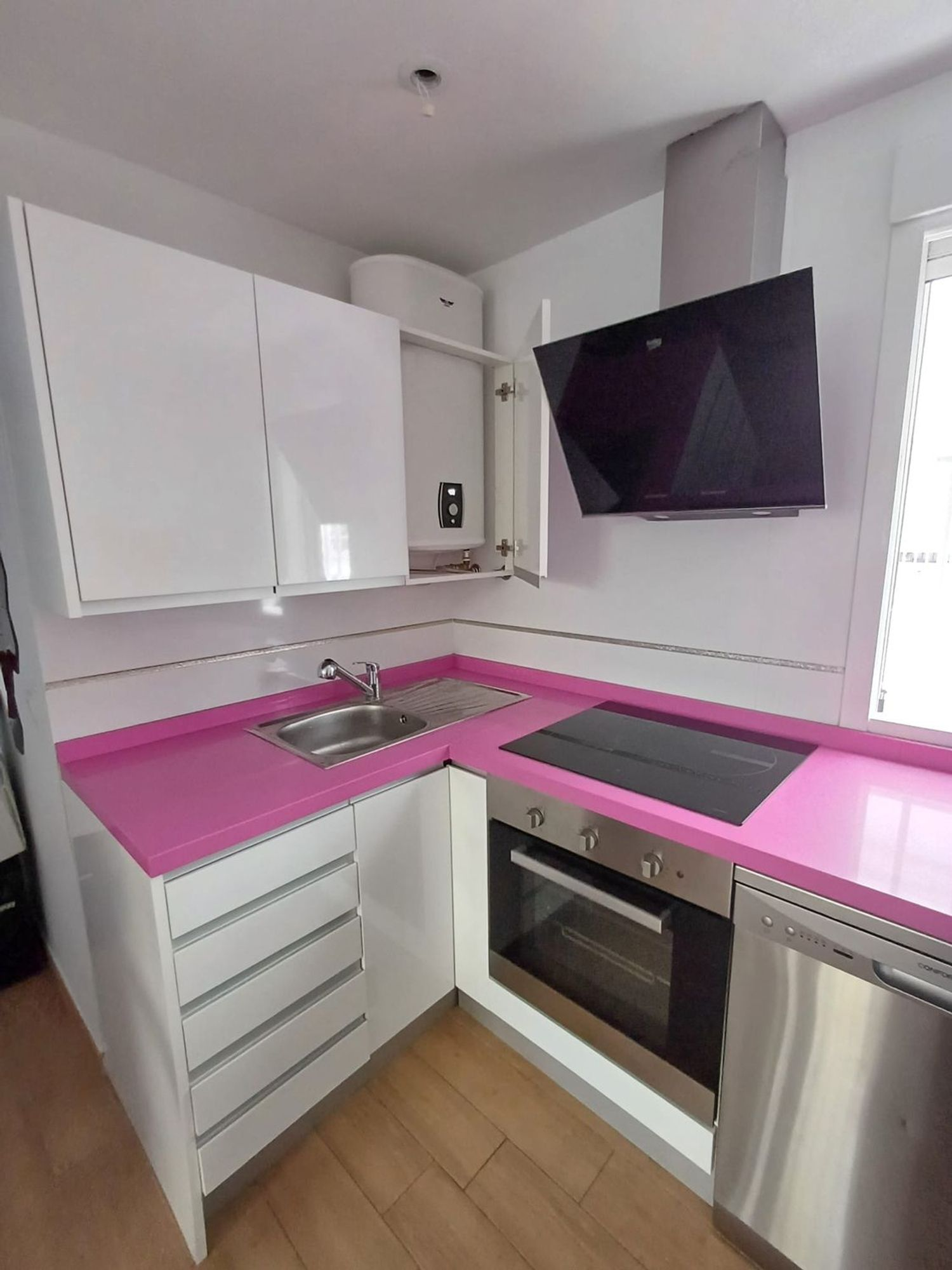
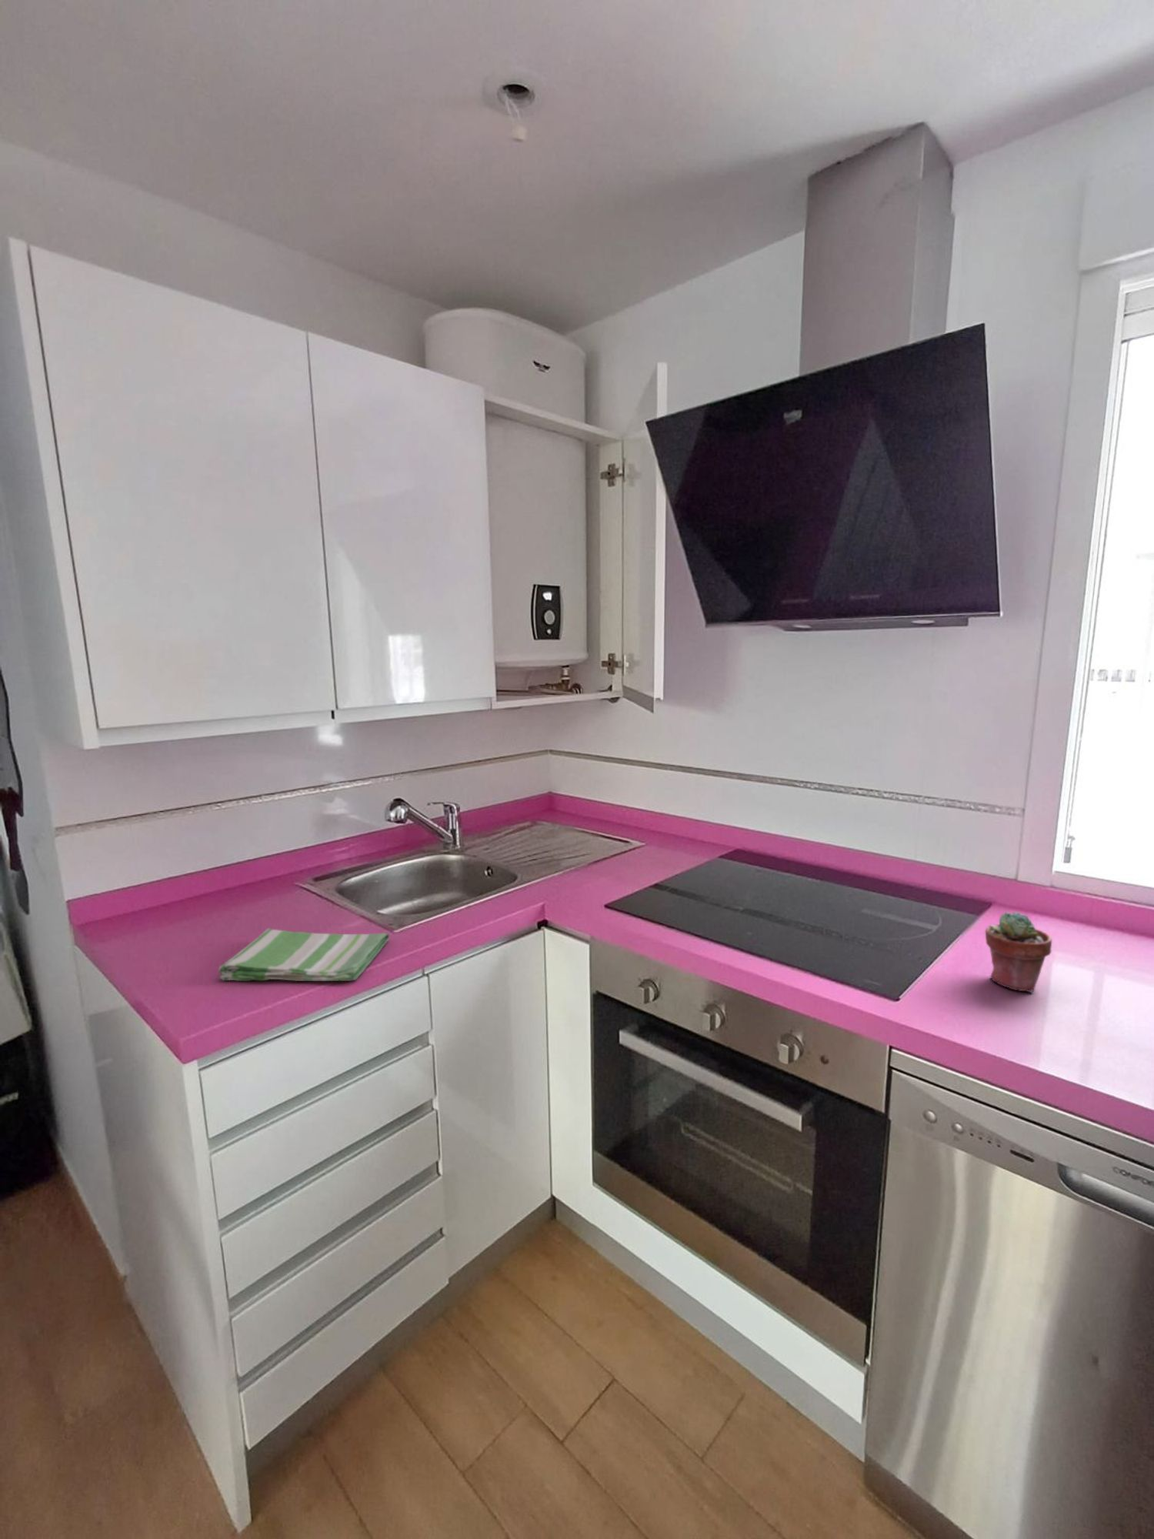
+ potted succulent [984,911,1052,994]
+ dish towel [218,928,390,982]
